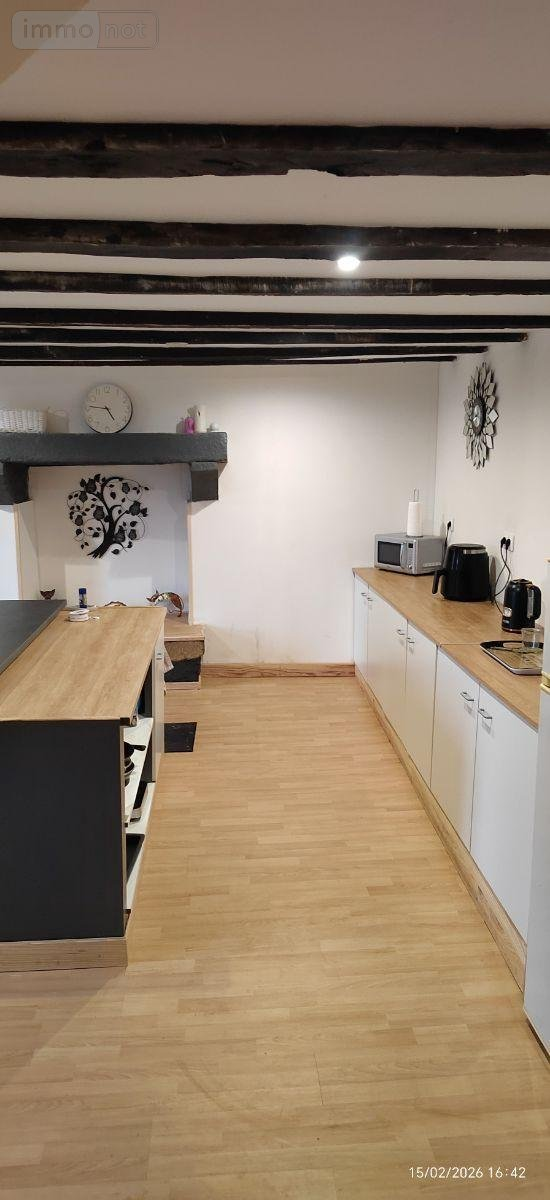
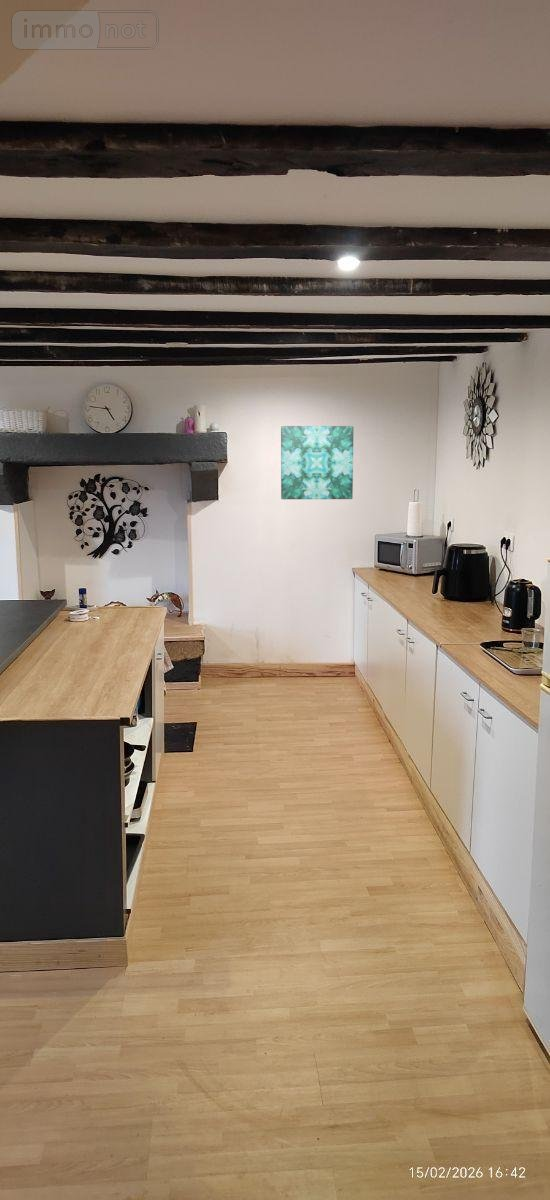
+ wall art [280,425,354,500]
